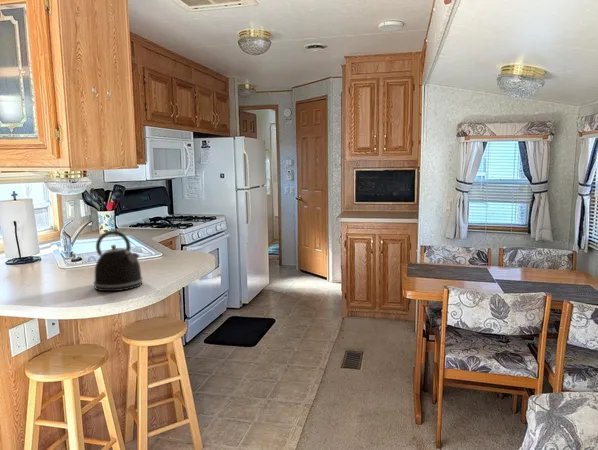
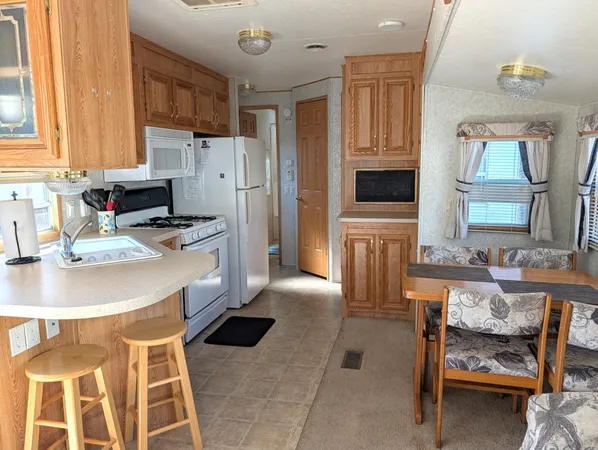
- kettle [92,230,144,292]
